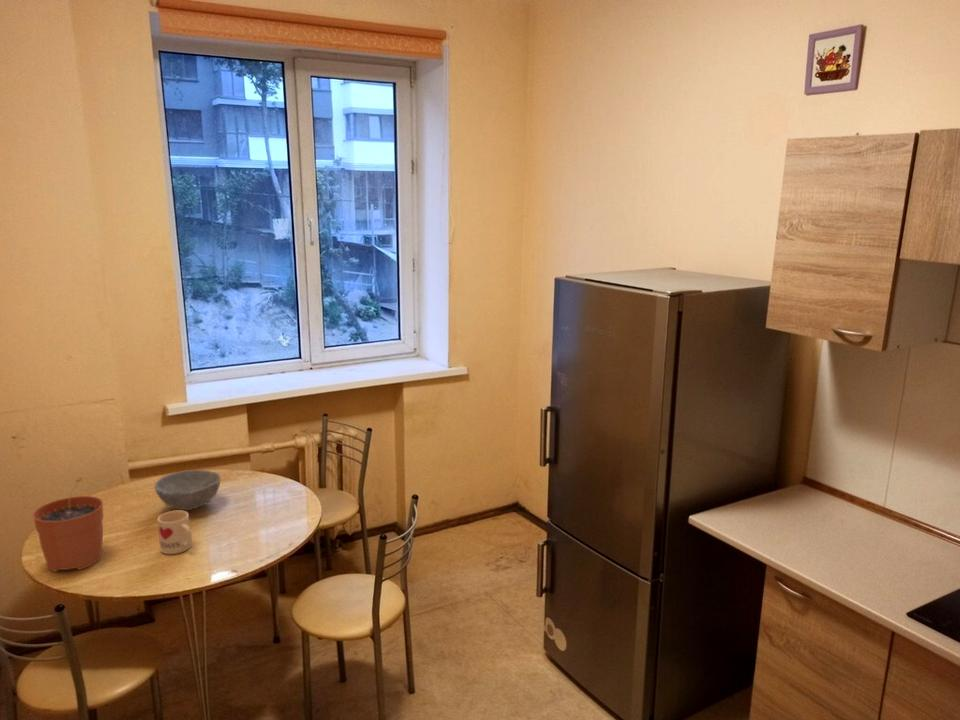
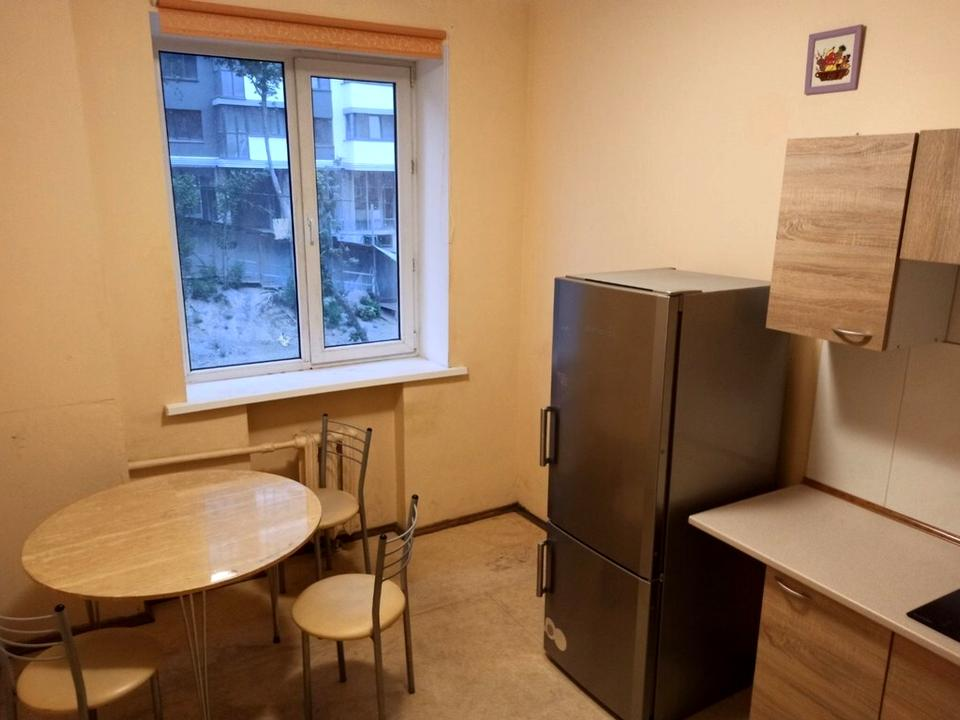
- plant pot [32,476,104,573]
- bowl [154,469,222,511]
- mug [157,509,193,555]
